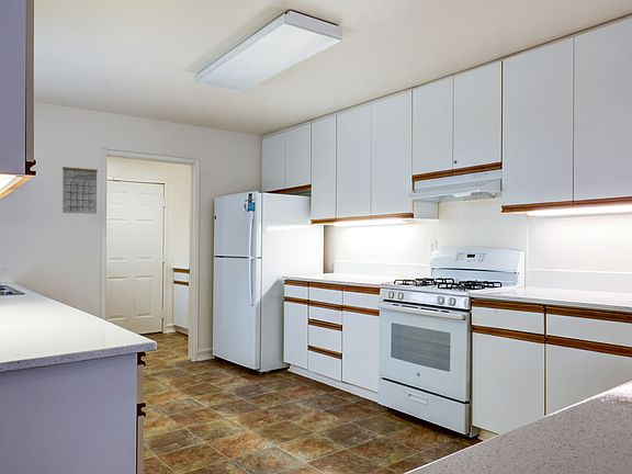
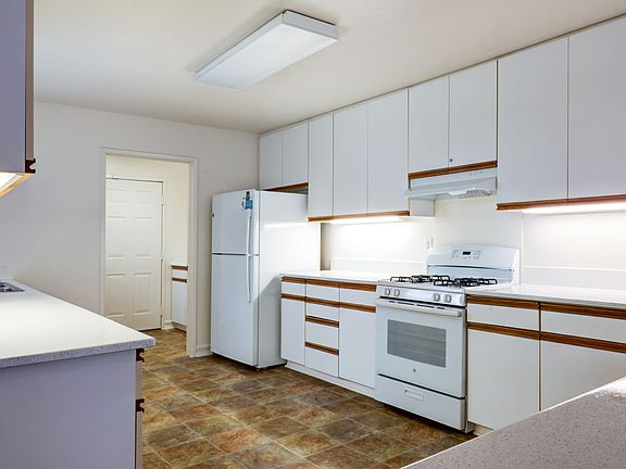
- calendar [61,159,99,215]
